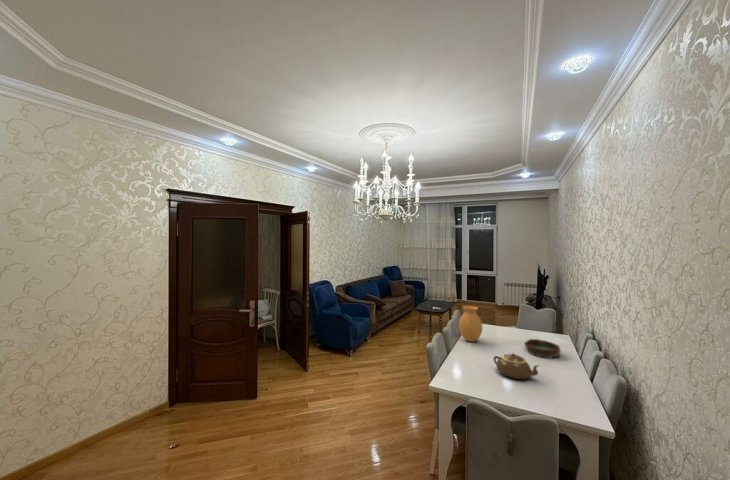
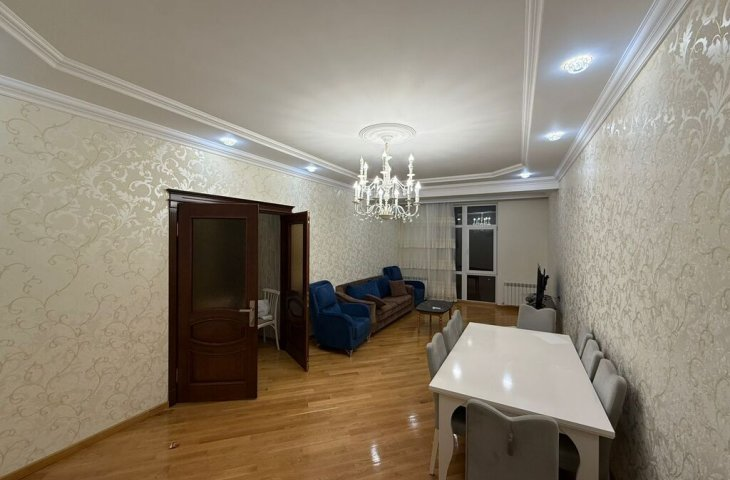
- vase [458,305,483,343]
- bowl [523,338,562,359]
- teapot [493,353,540,380]
